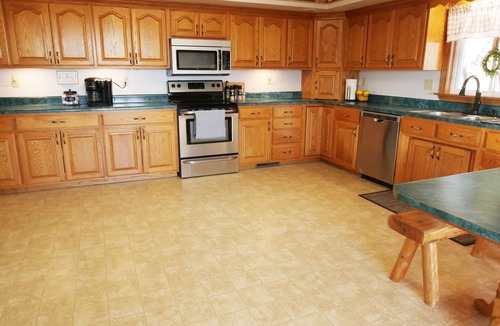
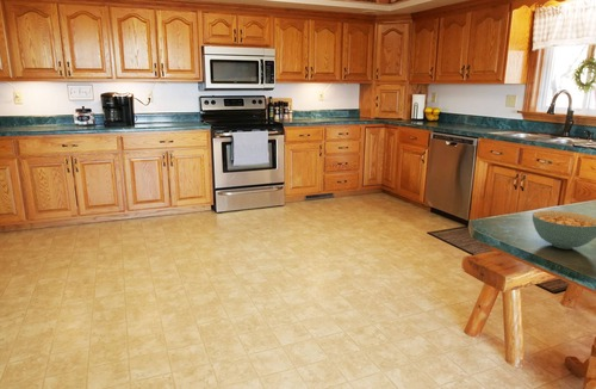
+ cereal bowl [532,209,596,251]
